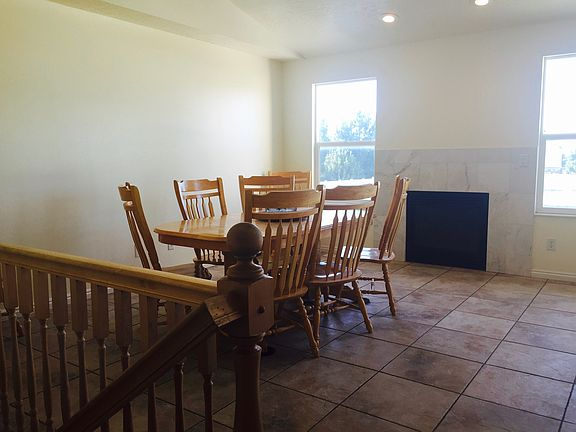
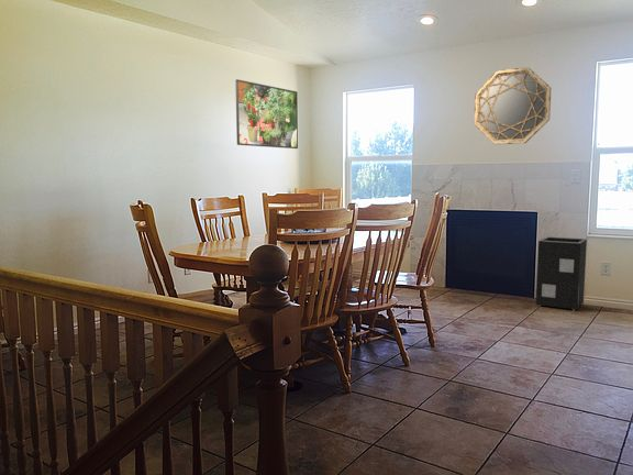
+ speaker [535,235,588,311]
+ home mirror [474,66,553,145]
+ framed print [234,78,299,150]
